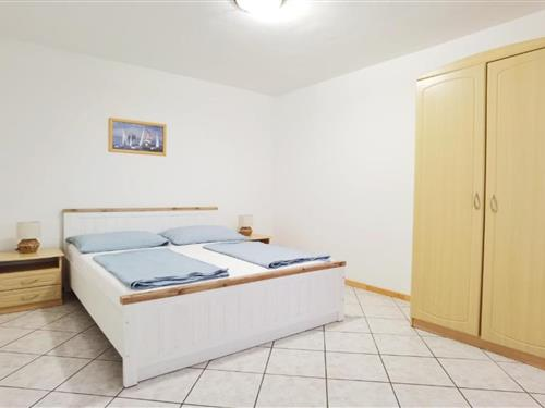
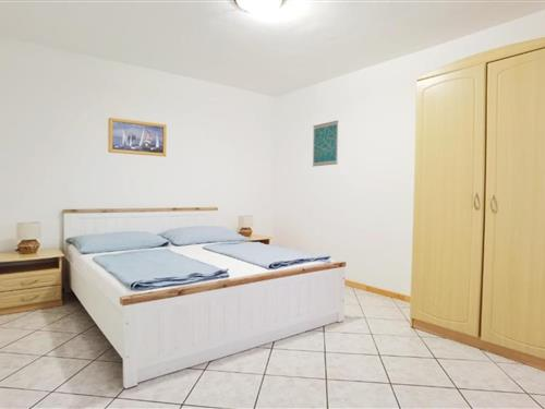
+ wall art [312,119,339,167]
